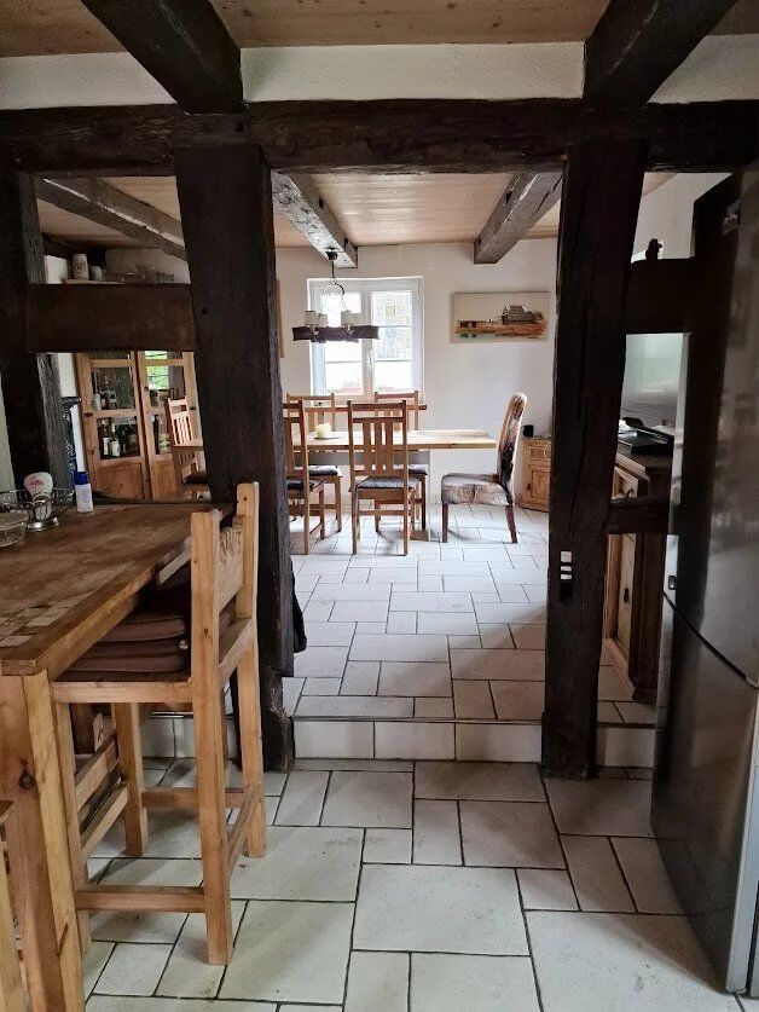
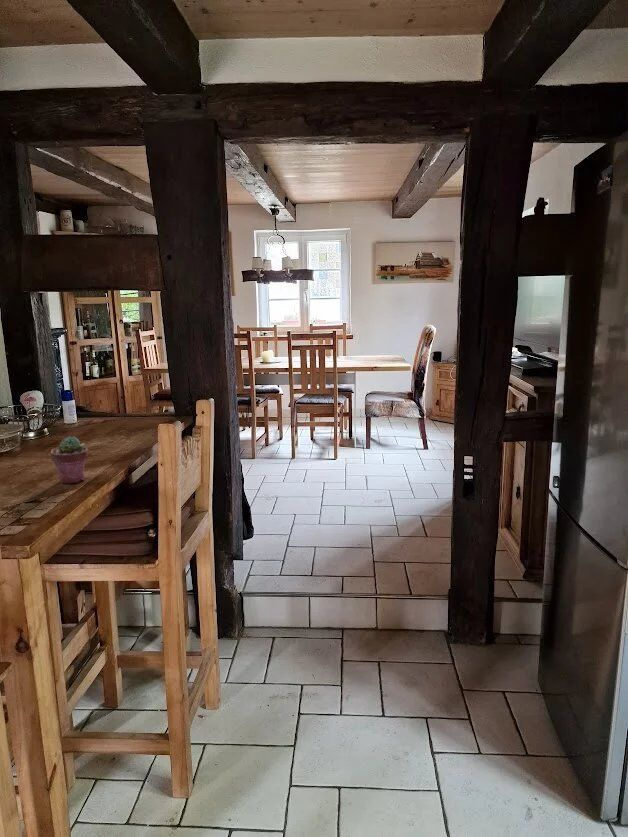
+ potted succulent [50,436,89,485]
